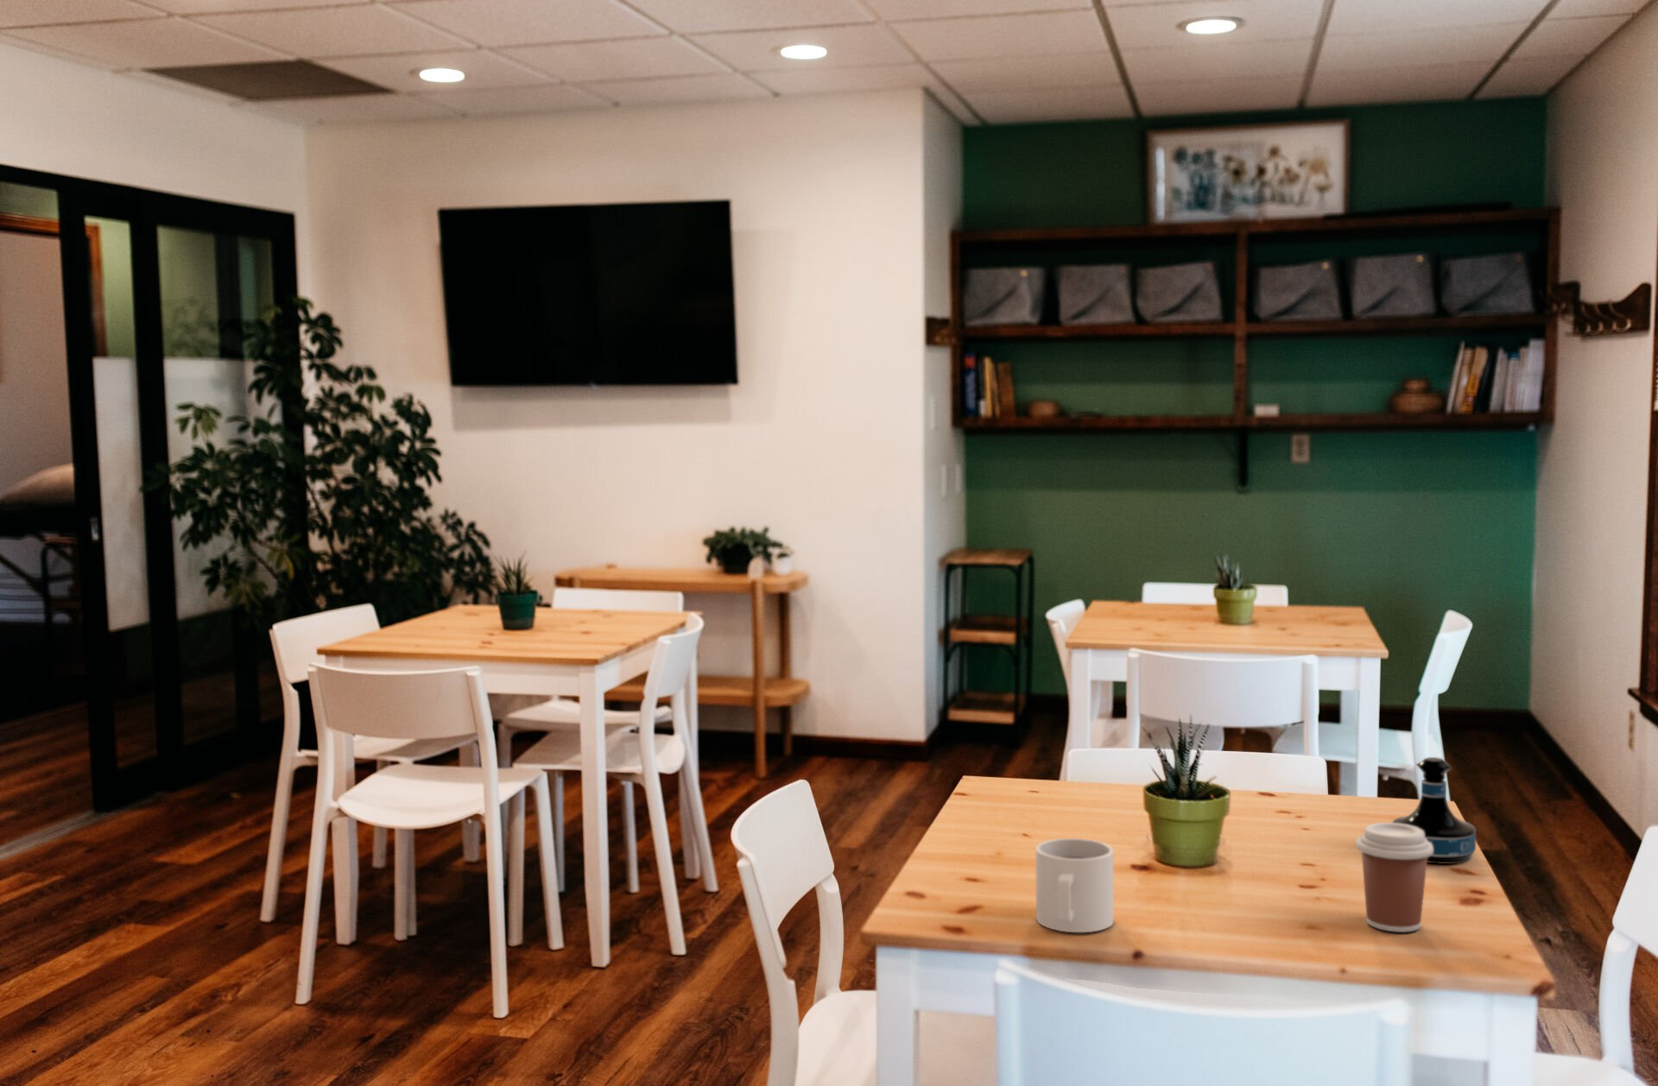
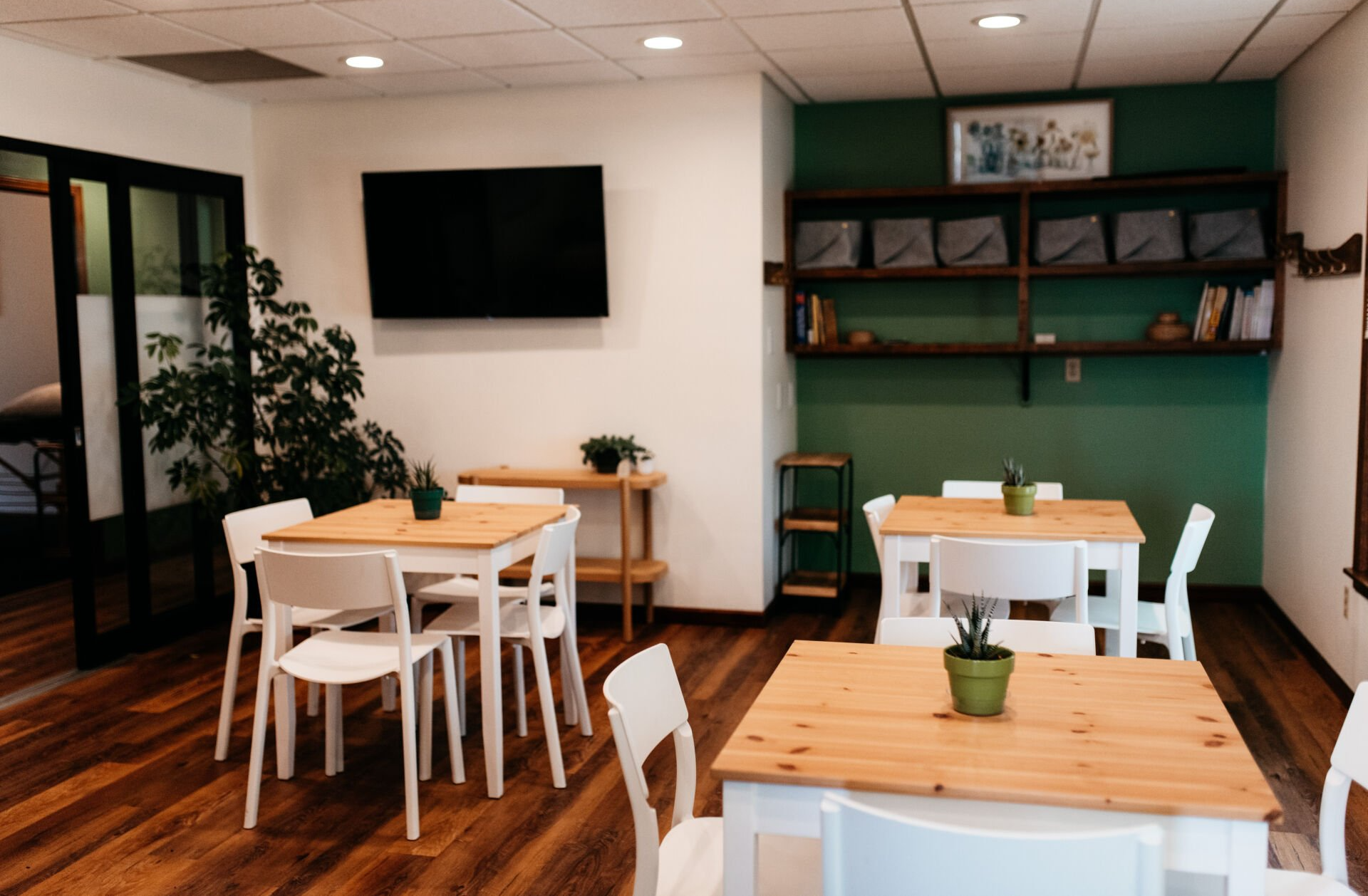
- coffee cup [1355,822,1434,933]
- mug [1035,838,1115,933]
- tequila bottle [1391,756,1476,865]
